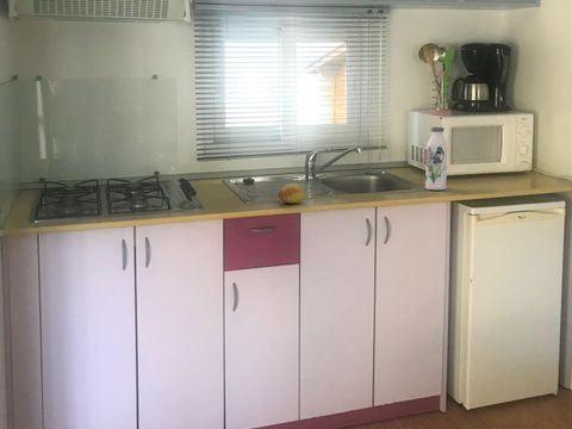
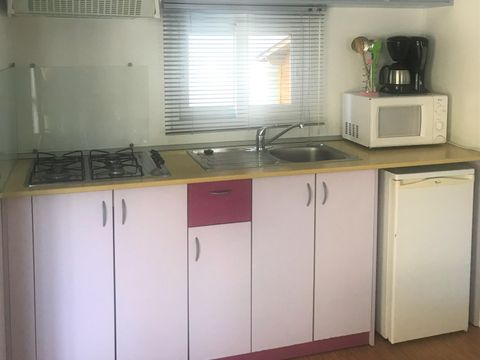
- fruit [278,182,307,205]
- water bottle [424,126,448,191]
